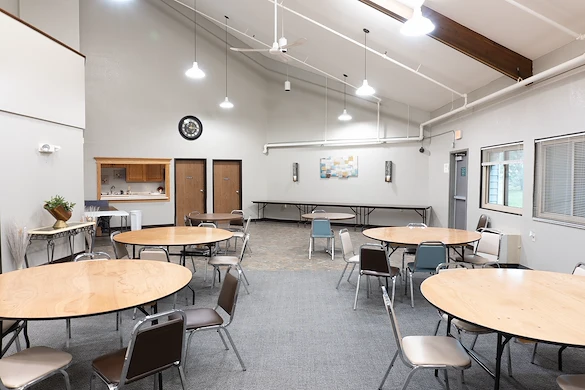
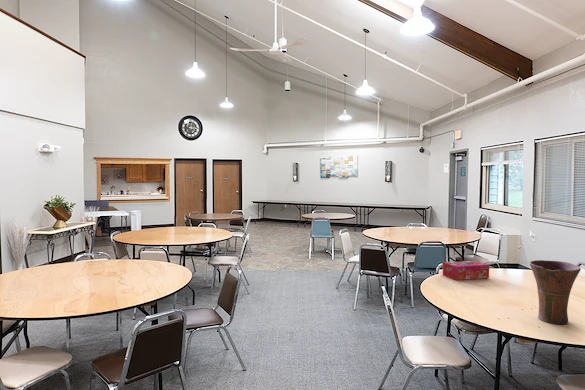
+ vase [529,259,582,326]
+ tissue box [442,260,490,281]
